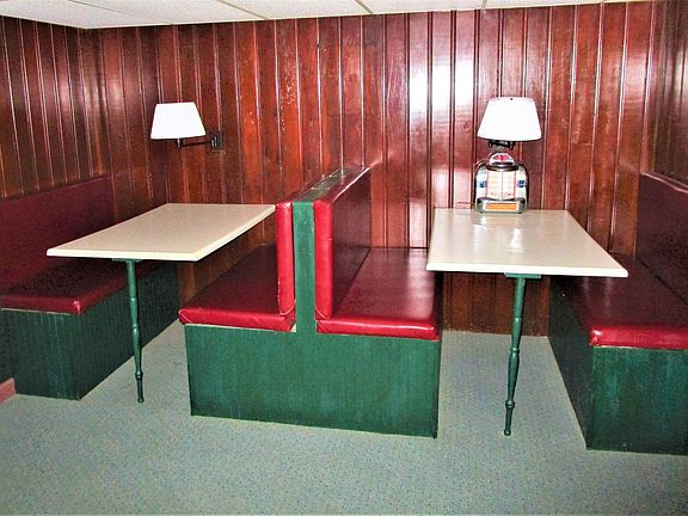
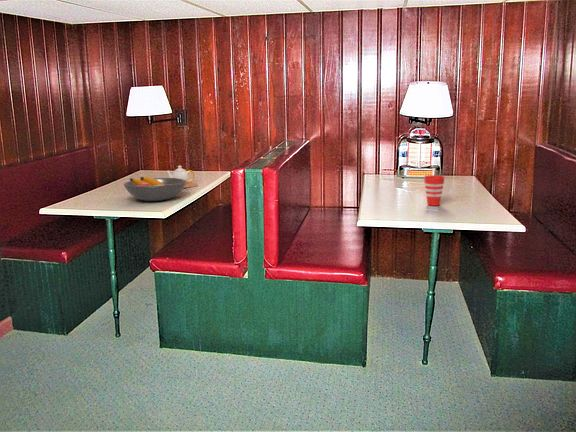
+ fruit bowl [122,176,187,202]
+ teapot [166,165,199,189]
+ cup [423,174,445,207]
